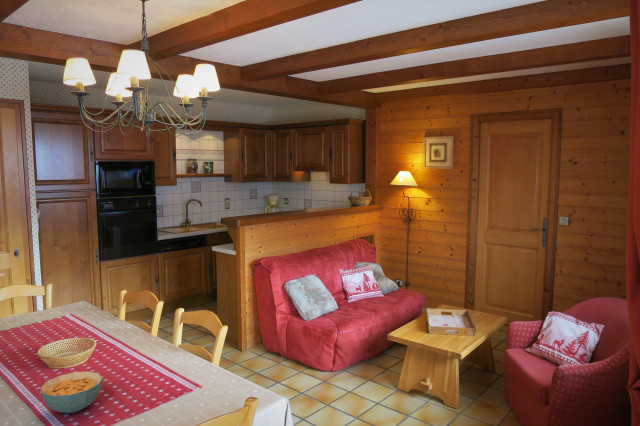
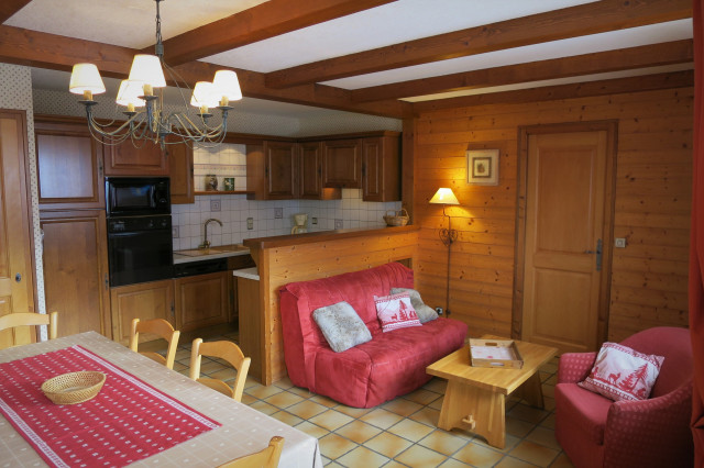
- cereal bowl [39,370,104,414]
